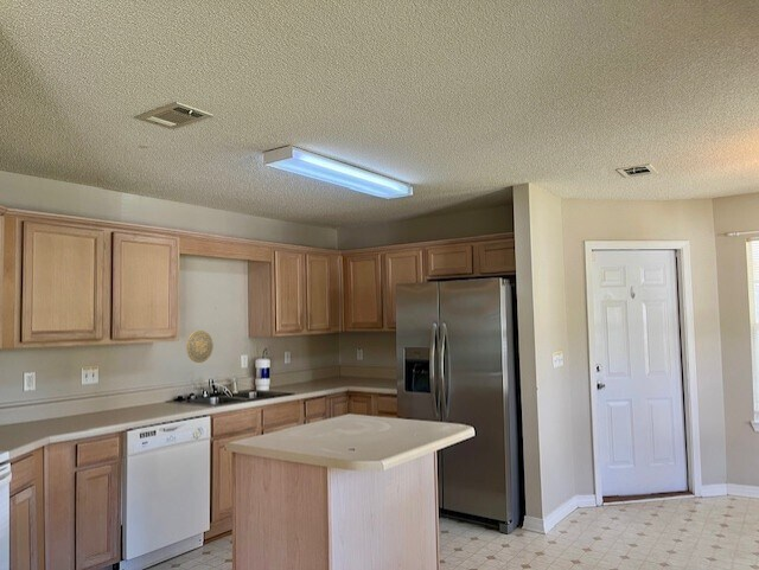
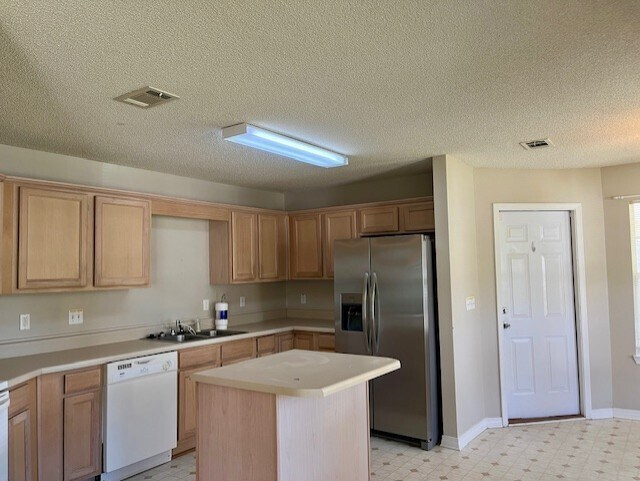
- decorative plate [185,329,215,364]
